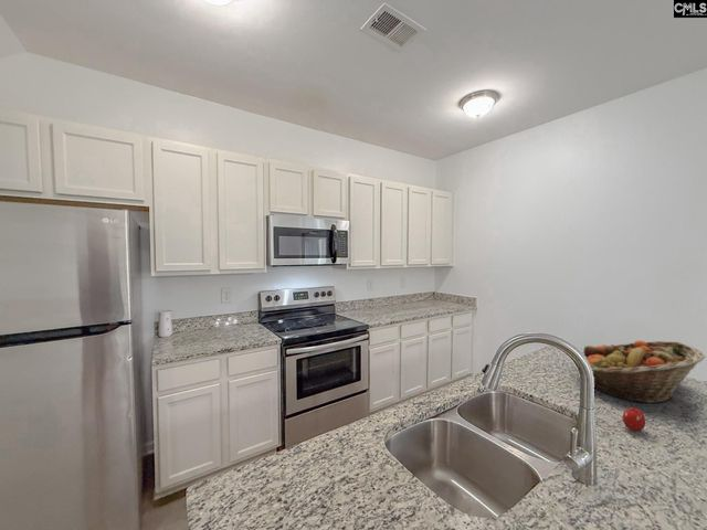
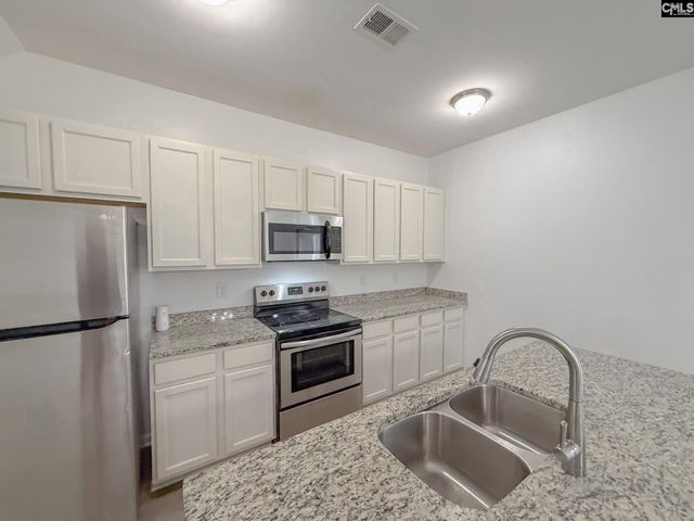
- fruit basket [581,339,706,404]
- apple [622,406,646,433]
